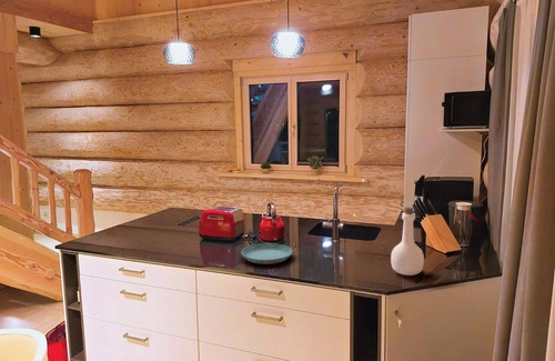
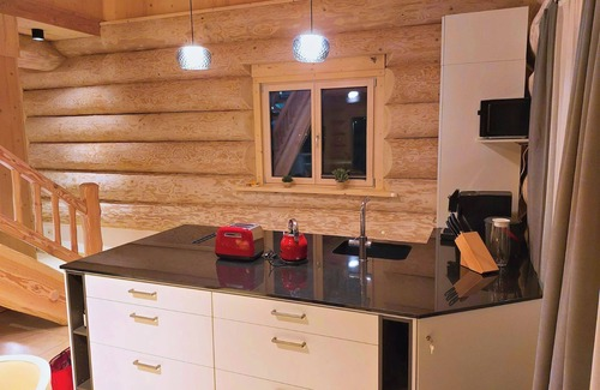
- bottle [390,207,425,277]
- saucer [240,242,293,265]
